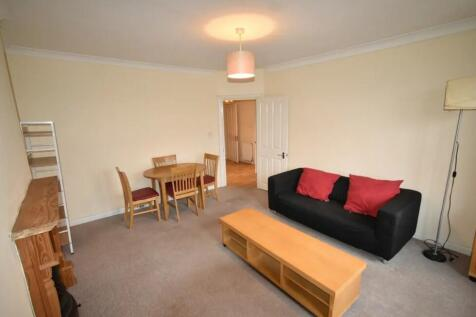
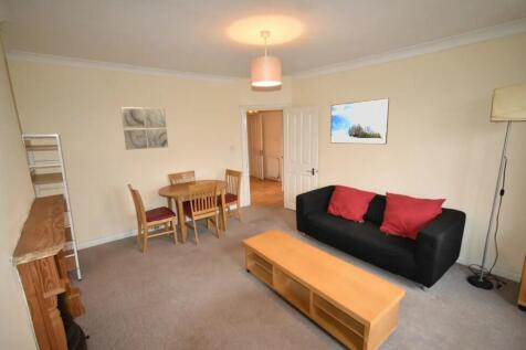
+ wall art [119,106,169,151]
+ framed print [329,97,390,146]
